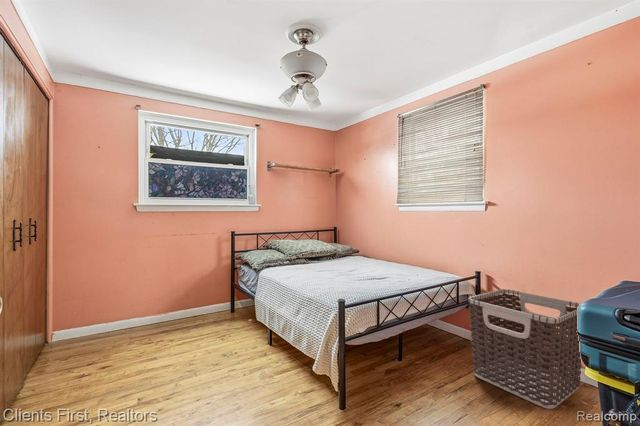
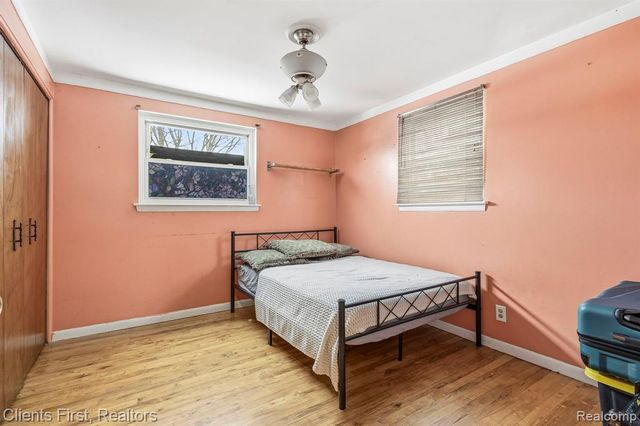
- clothes hamper [467,288,583,410]
